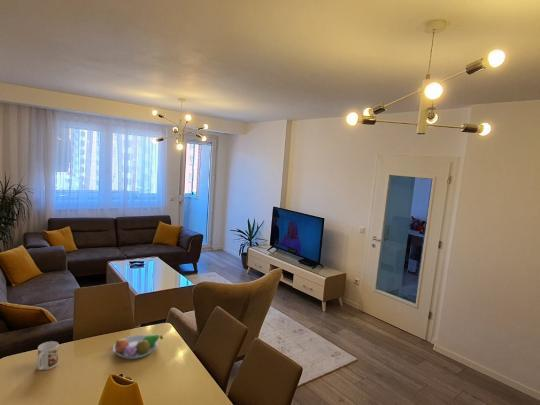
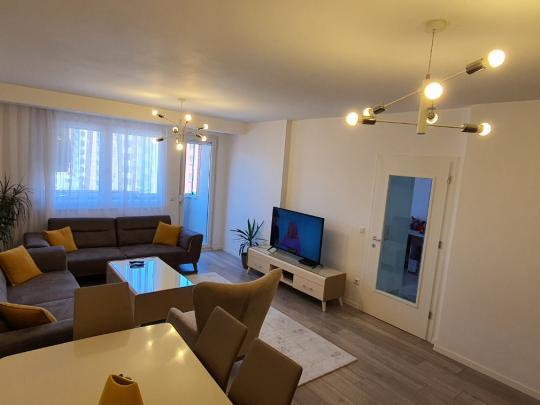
- mug [35,340,59,371]
- fruit bowl [112,334,164,360]
